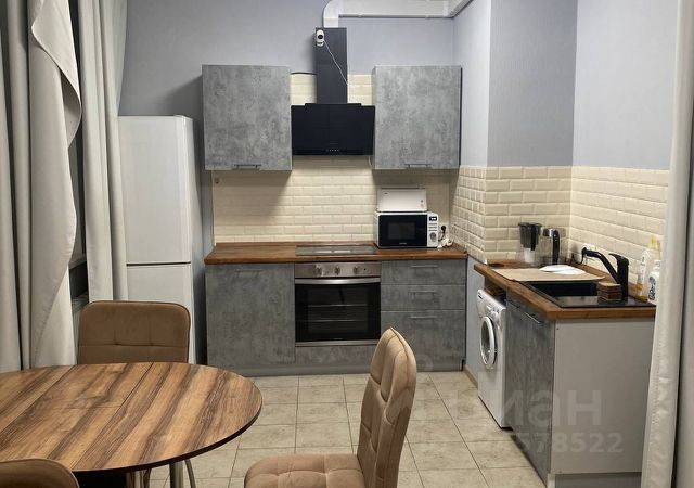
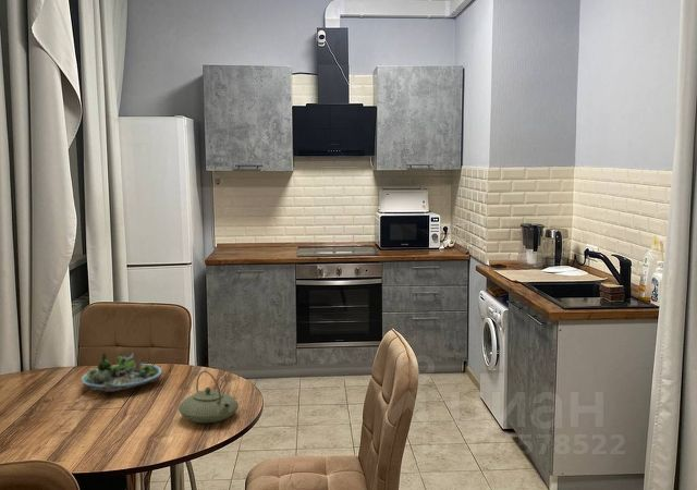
+ teapot [178,370,240,424]
+ succulent planter [81,352,162,393]
